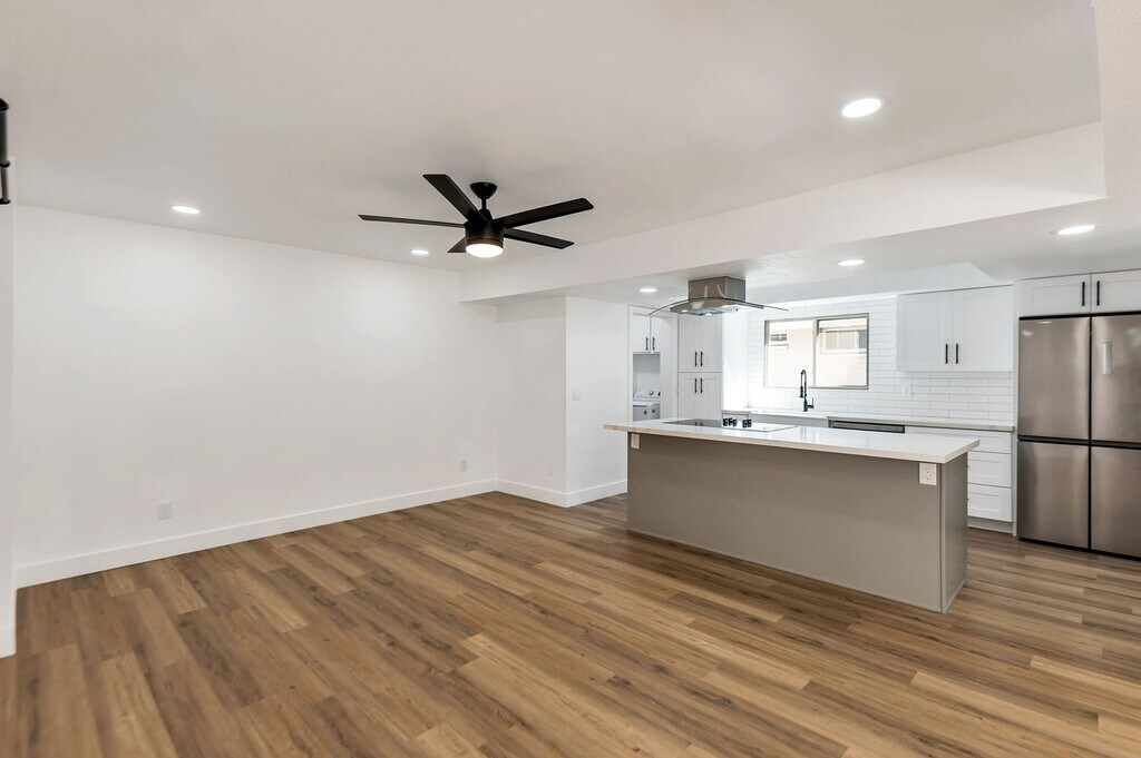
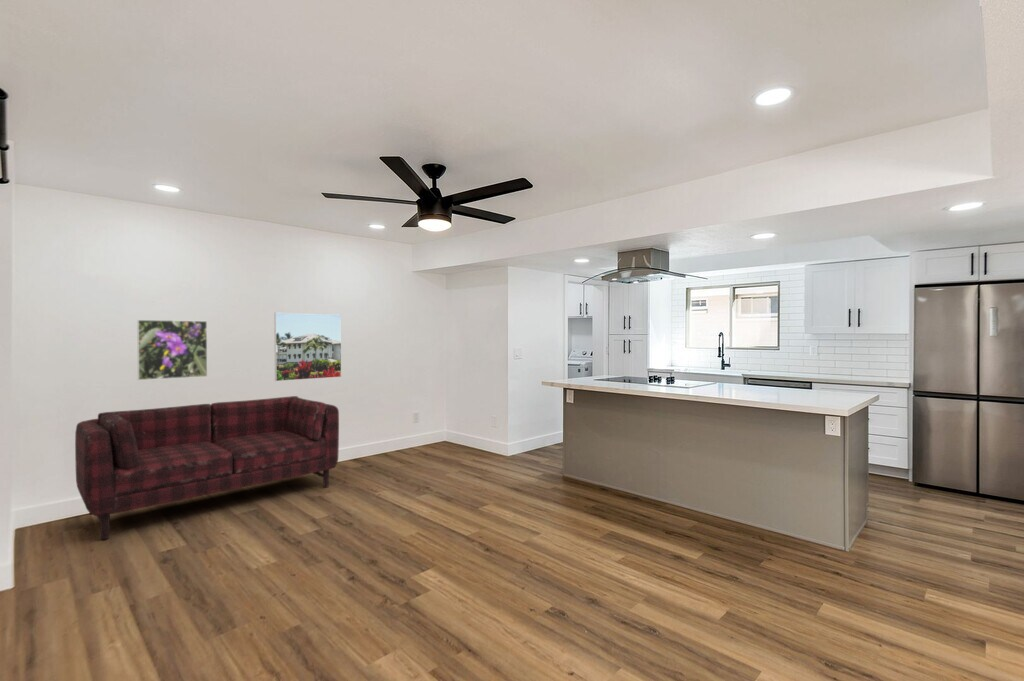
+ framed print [136,319,208,381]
+ sofa [74,395,340,540]
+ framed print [273,312,342,382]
